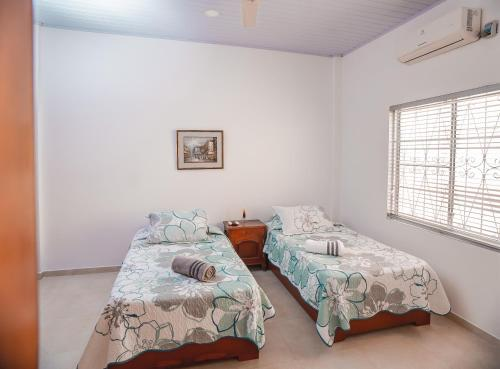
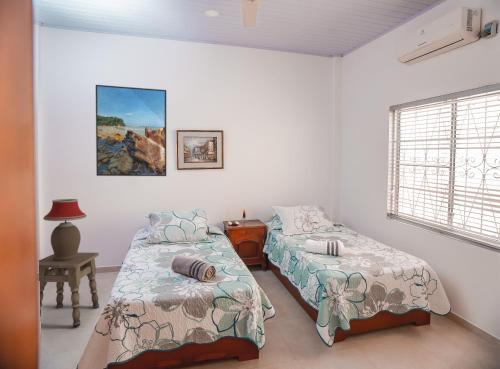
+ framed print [95,84,167,177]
+ side table [38,252,100,328]
+ table lamp [42,198,88,261]
